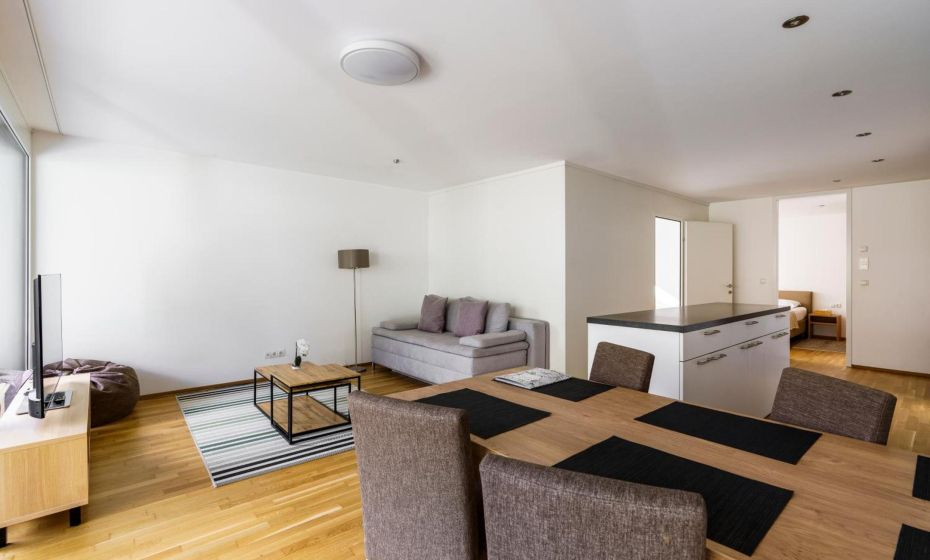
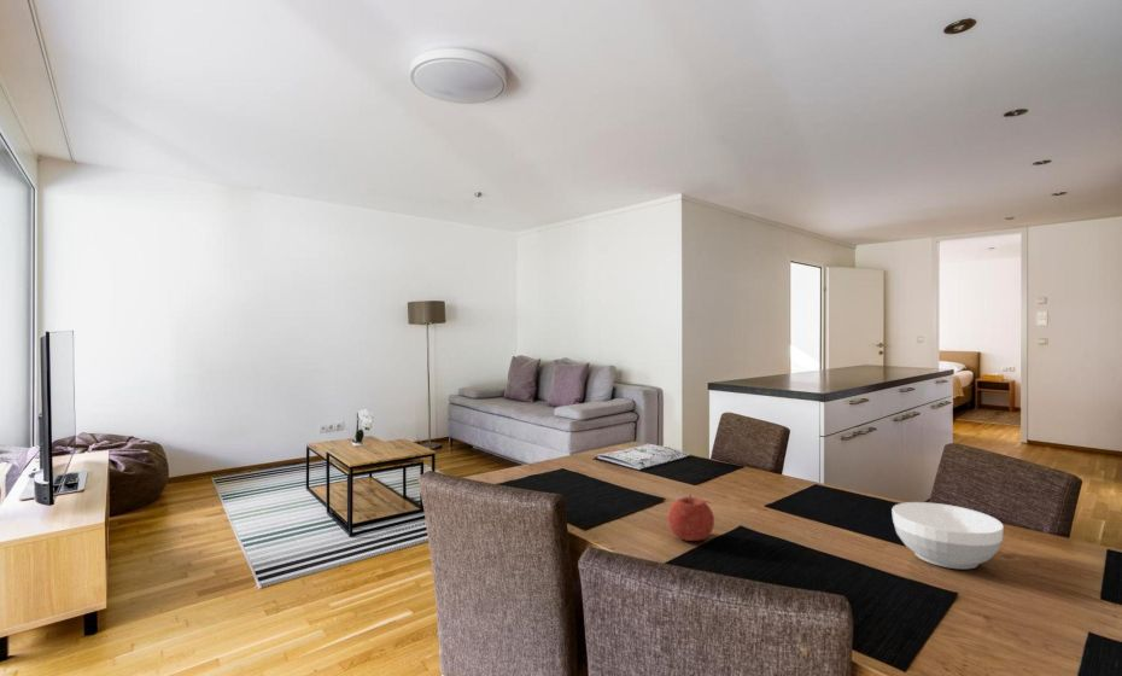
+ bowl [890,501,1005,570]
+ fruit [666,493,715,542]
